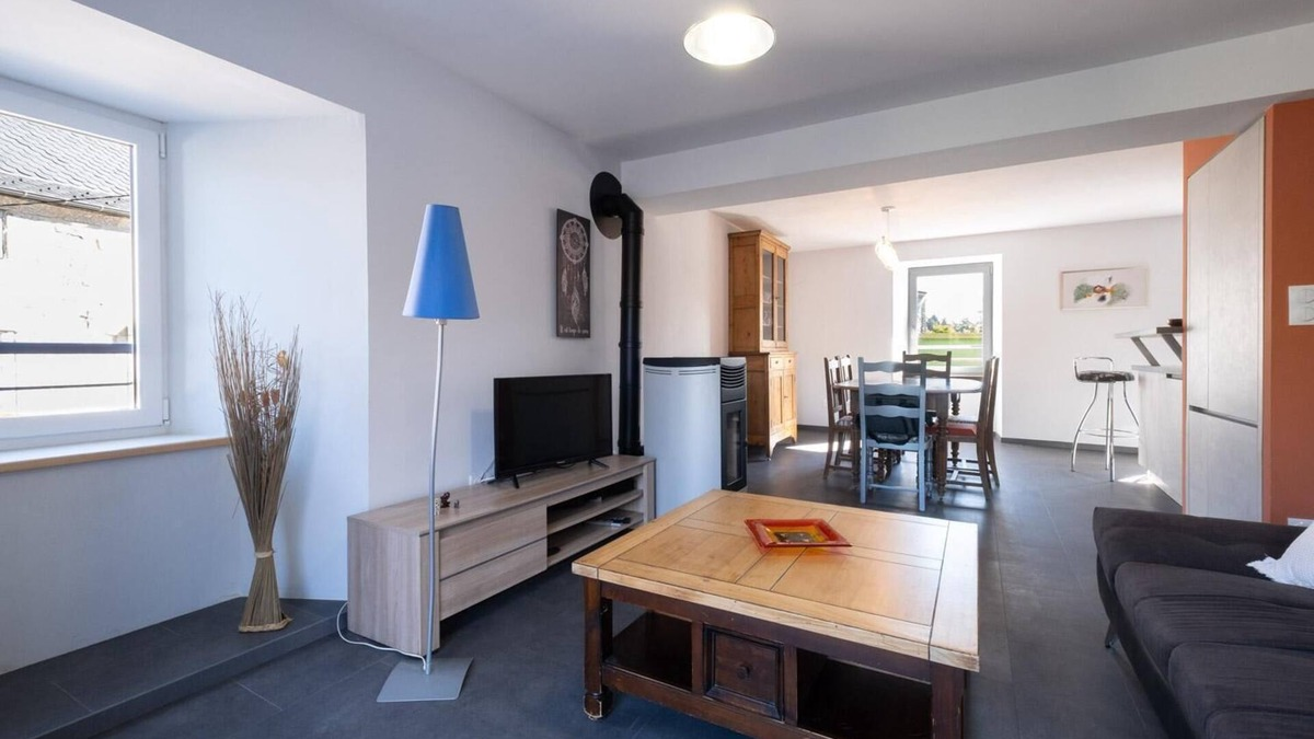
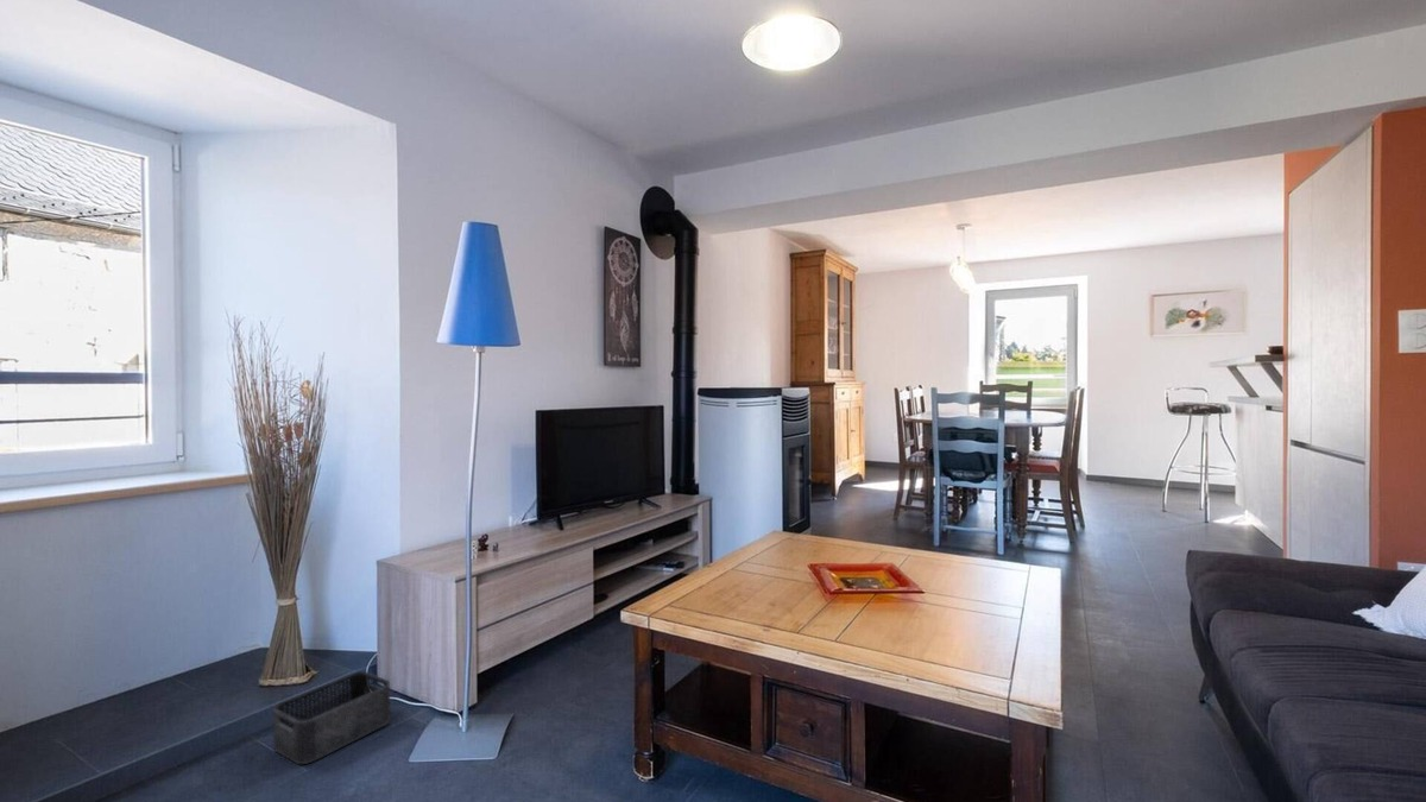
+ storage bin [272,670,392,765]
